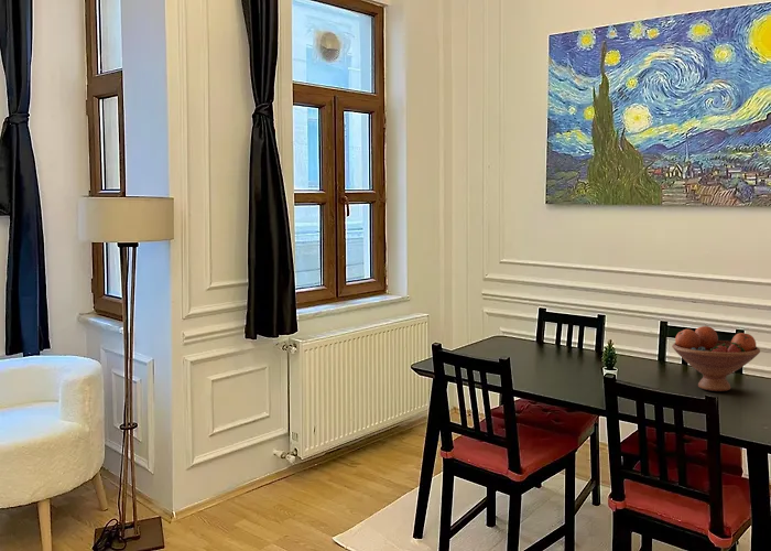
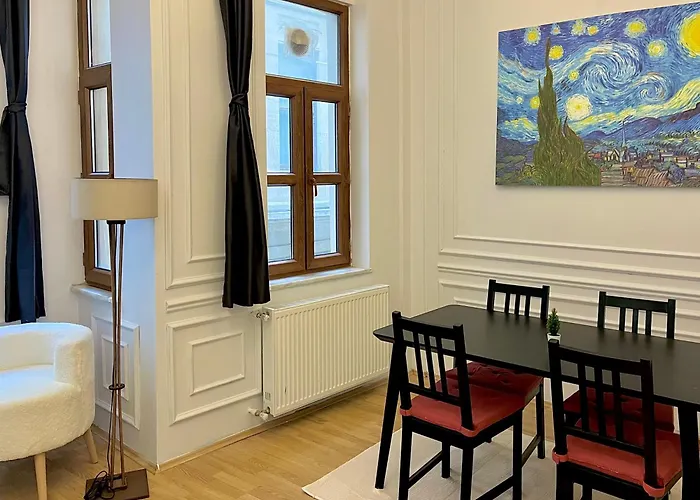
- fruit bowl [671,325,761,392]
